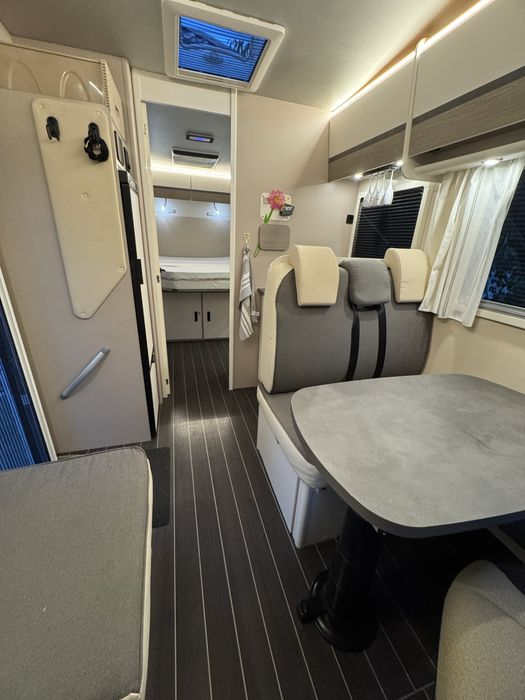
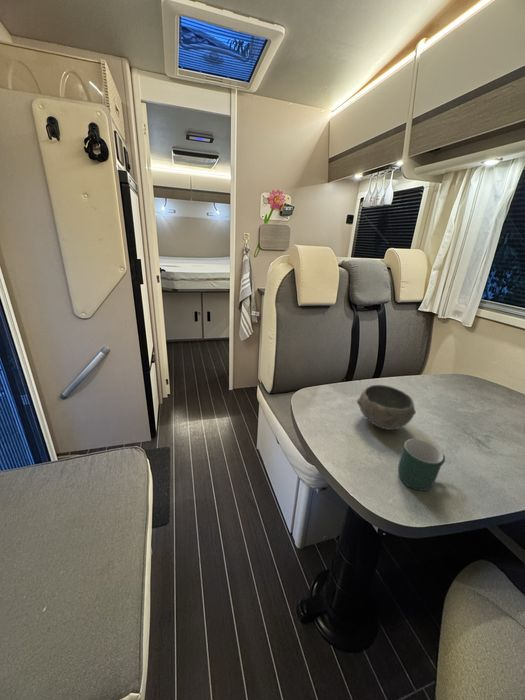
+ mug [397,438,446,492]
+ bowl [356,384,417,431]
